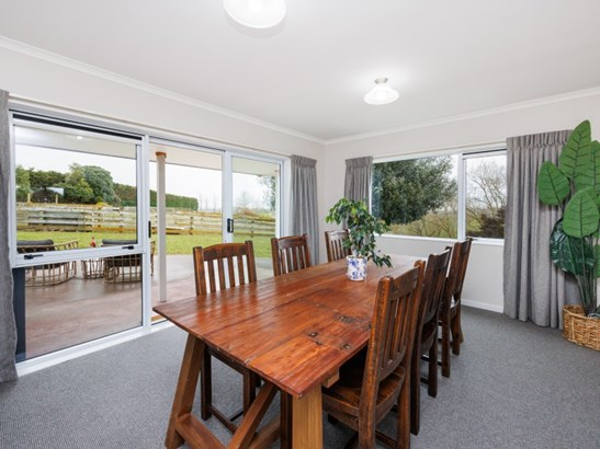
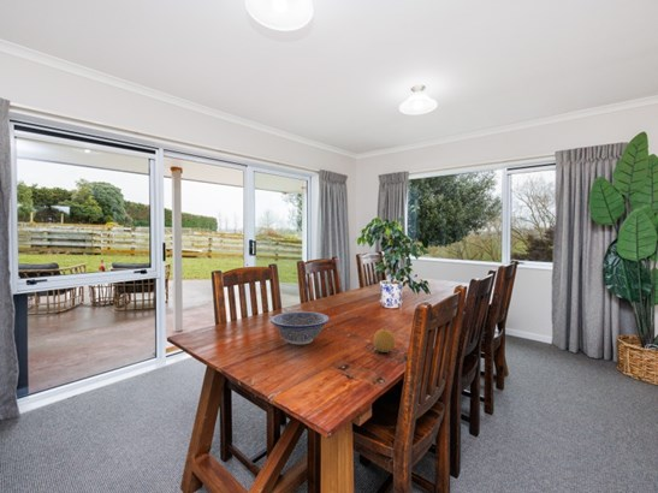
+ fruit [373,327,397,354]
+ decorative bowl [269,310,331,346]
